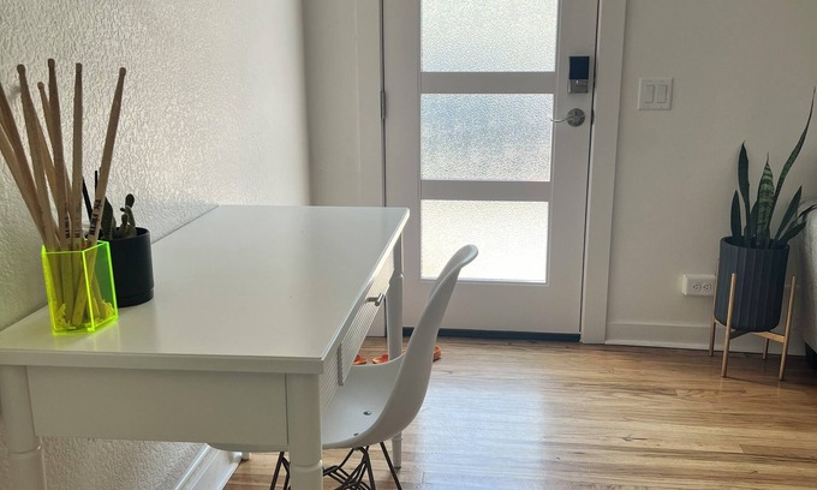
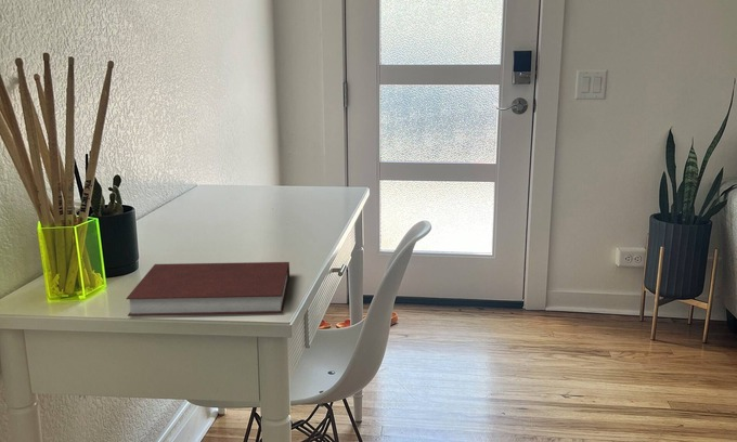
+ notebook [125,261,290,317]
